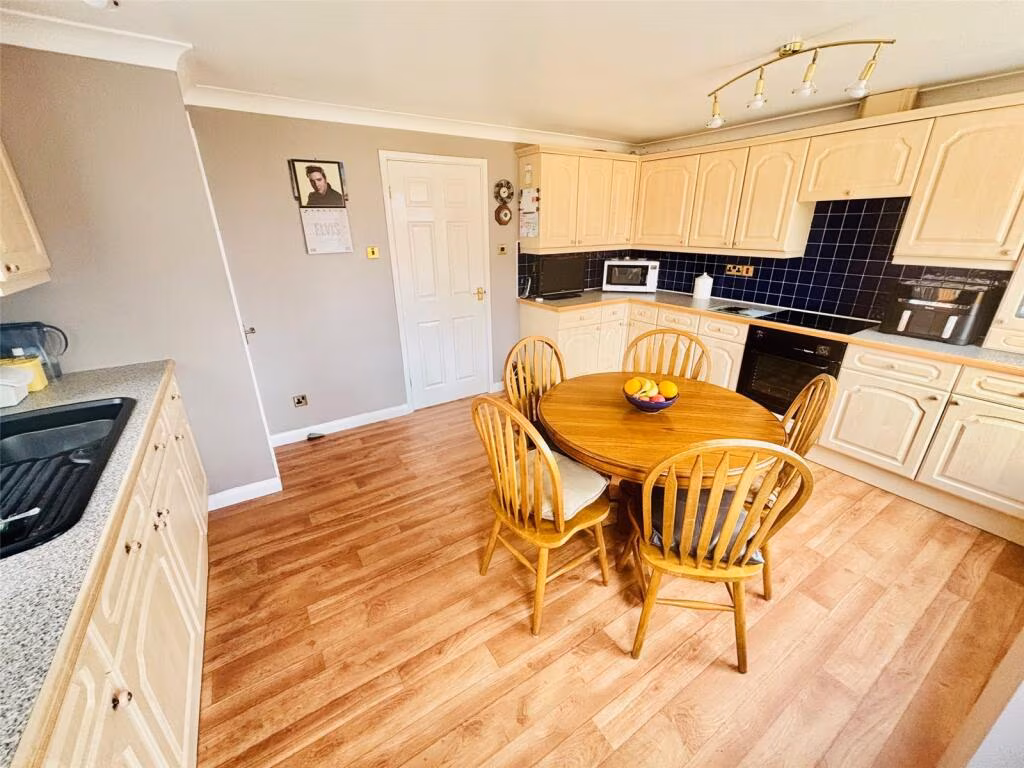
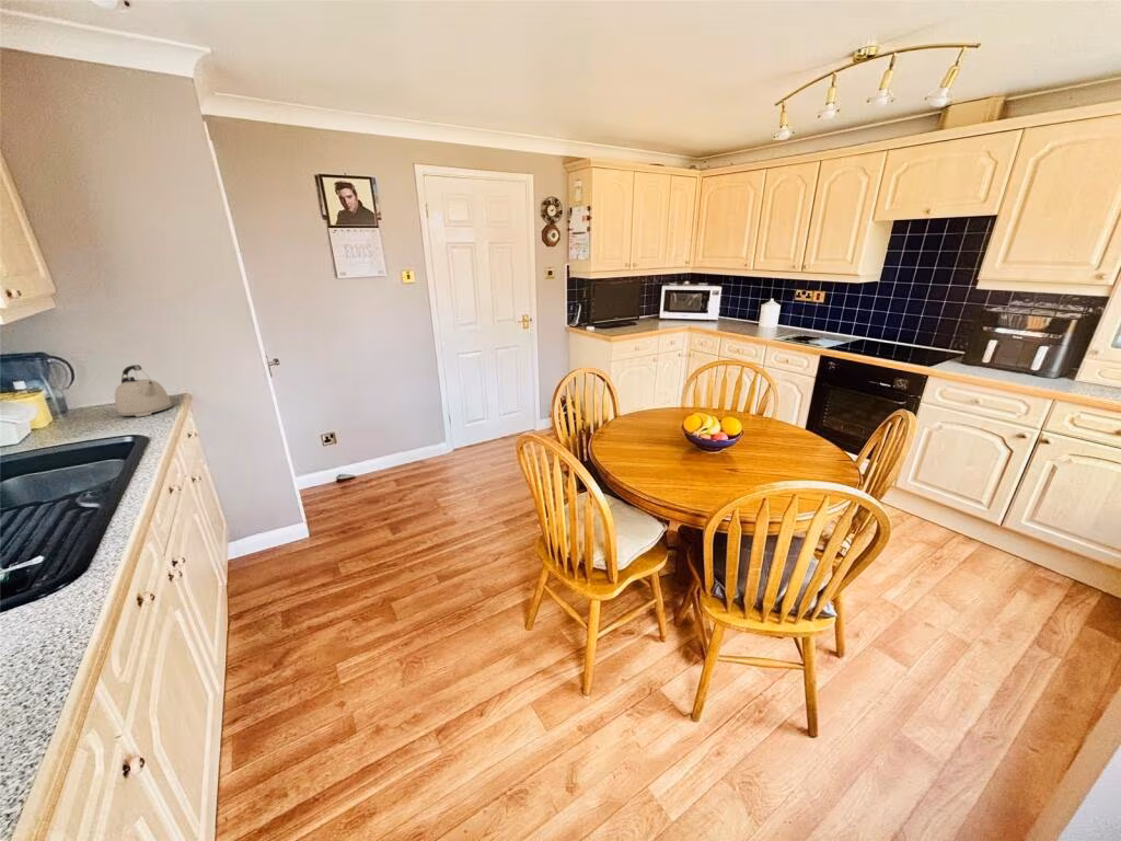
+ kettle [114,364,173,418]
